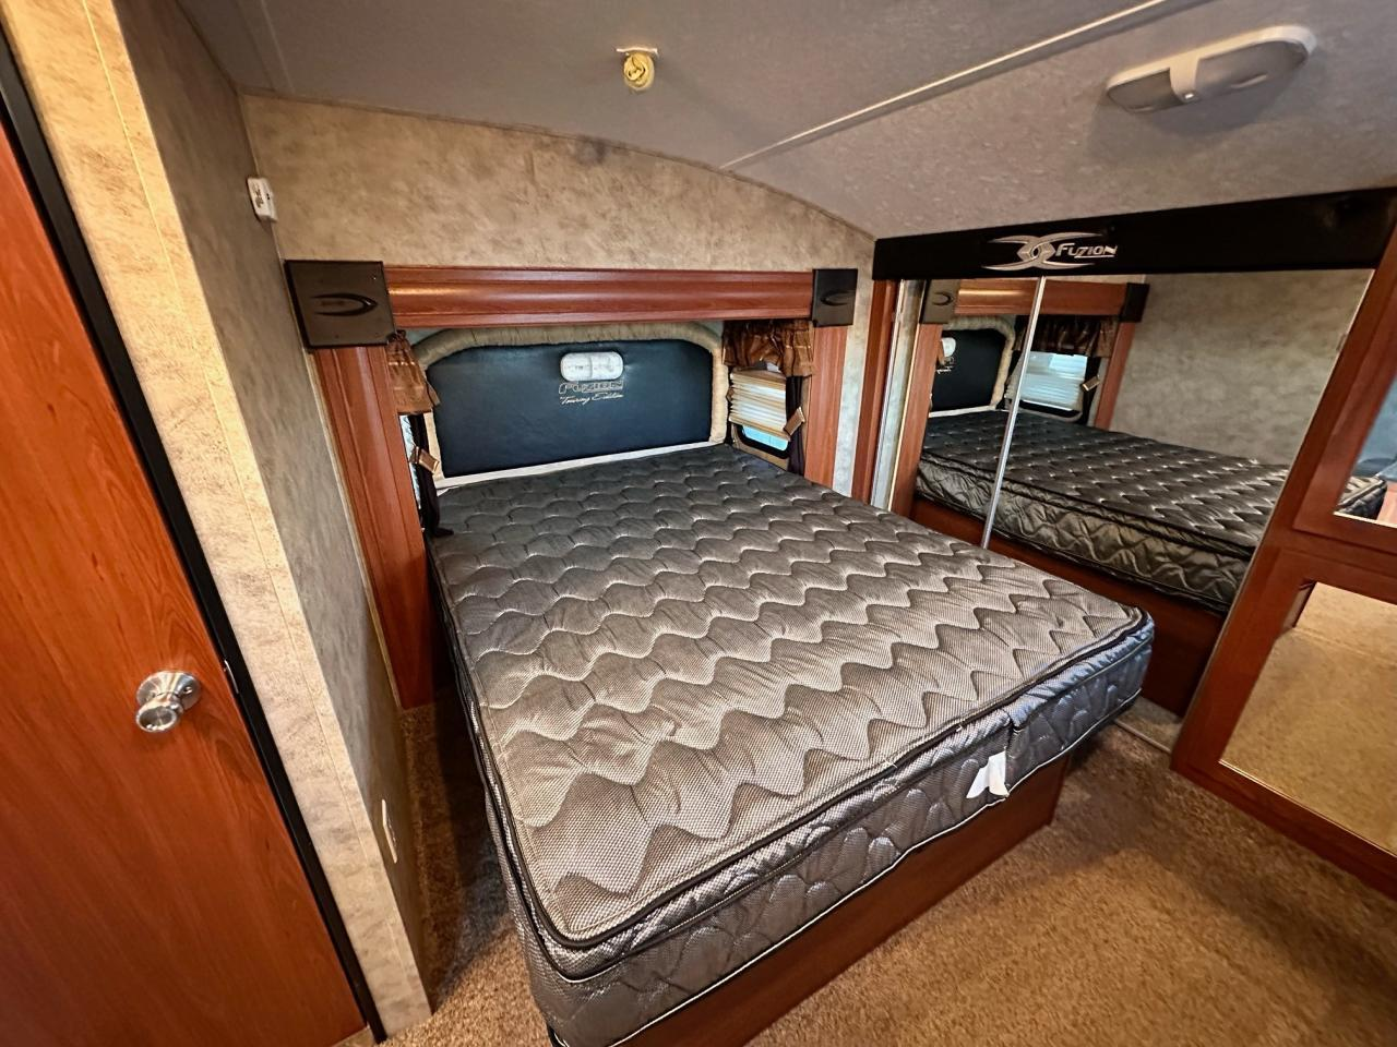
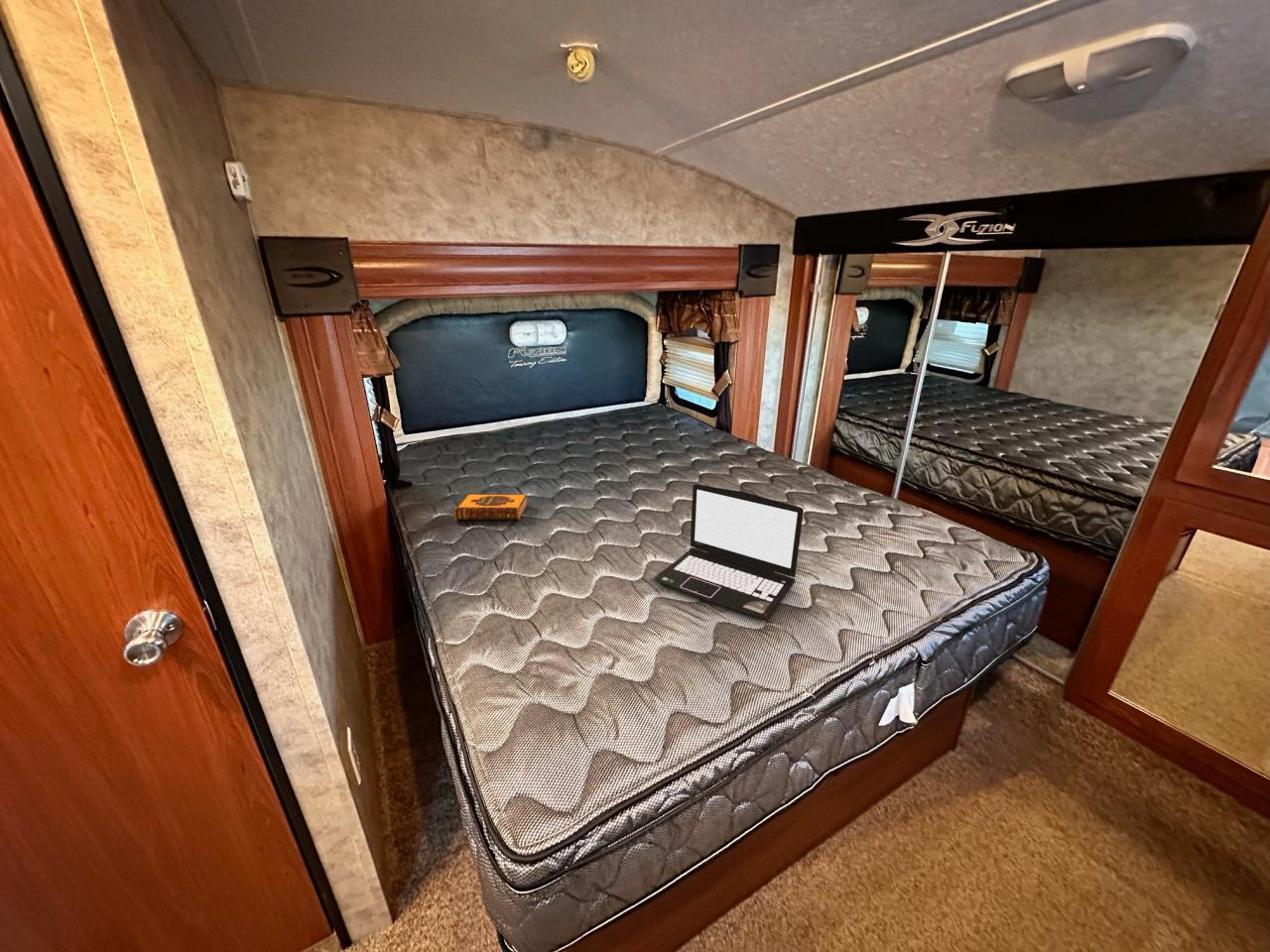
+ laptop [654,483,805,621]
+ hardback book [453,493,529,521]
